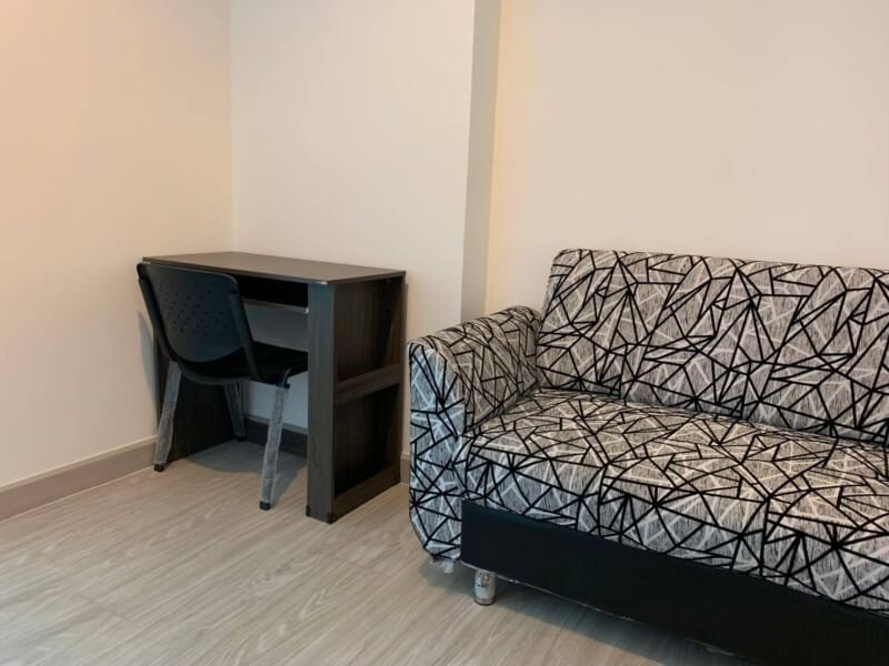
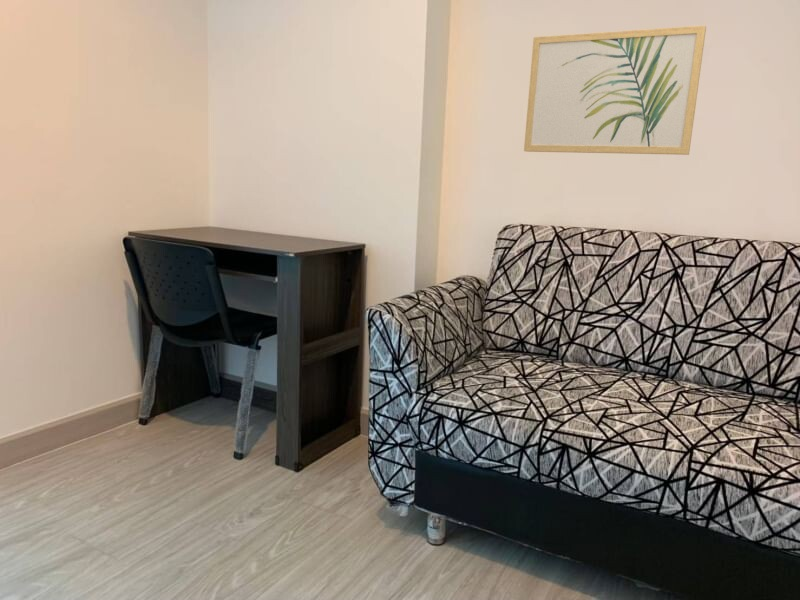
+ wall art [523,25,707,156]
